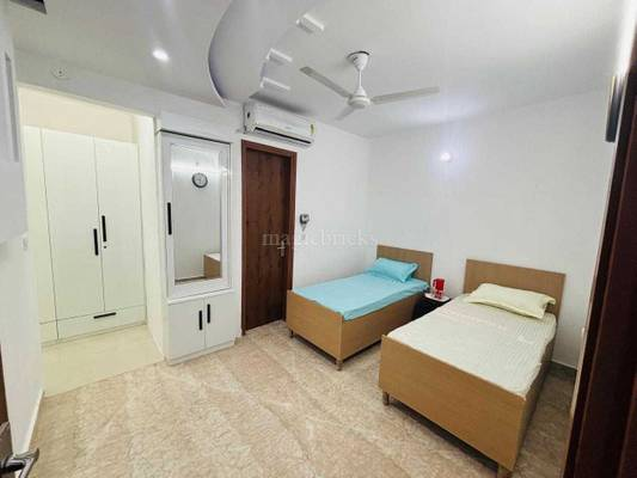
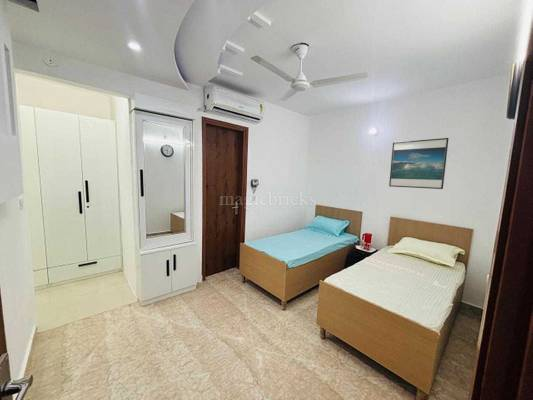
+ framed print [388,137,449,190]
